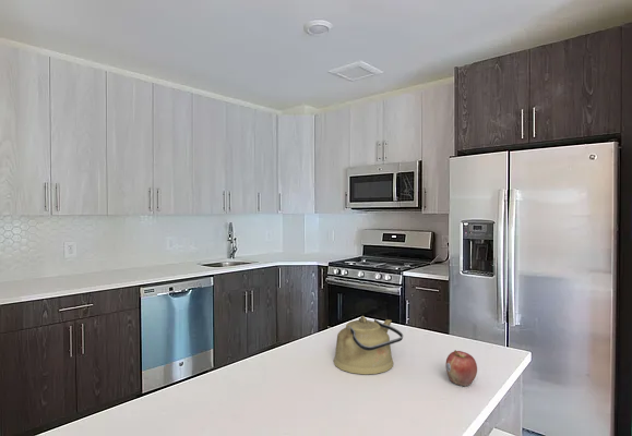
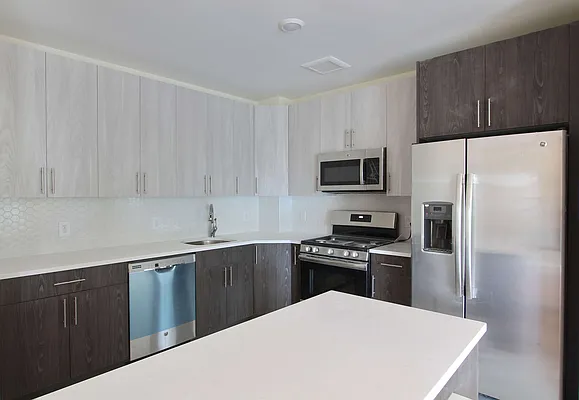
- kettle [333,315,404,375]
- fruit [444,349,478,387]
